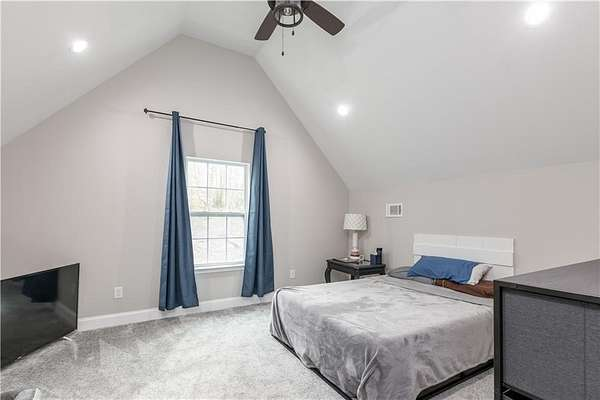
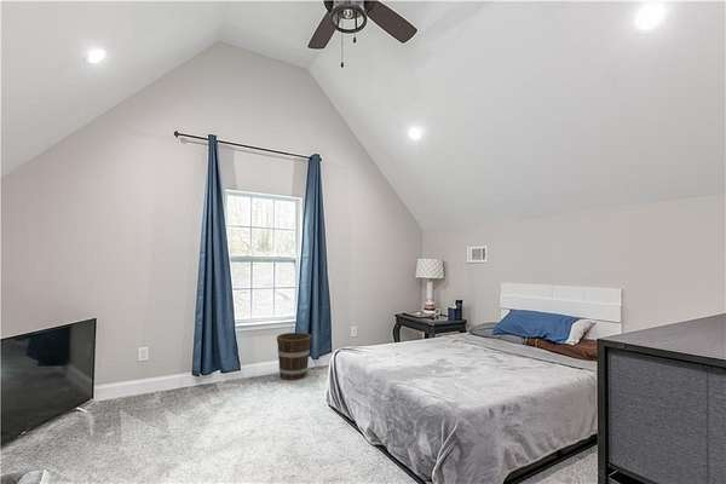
+ bucket [276,332,312,381]
